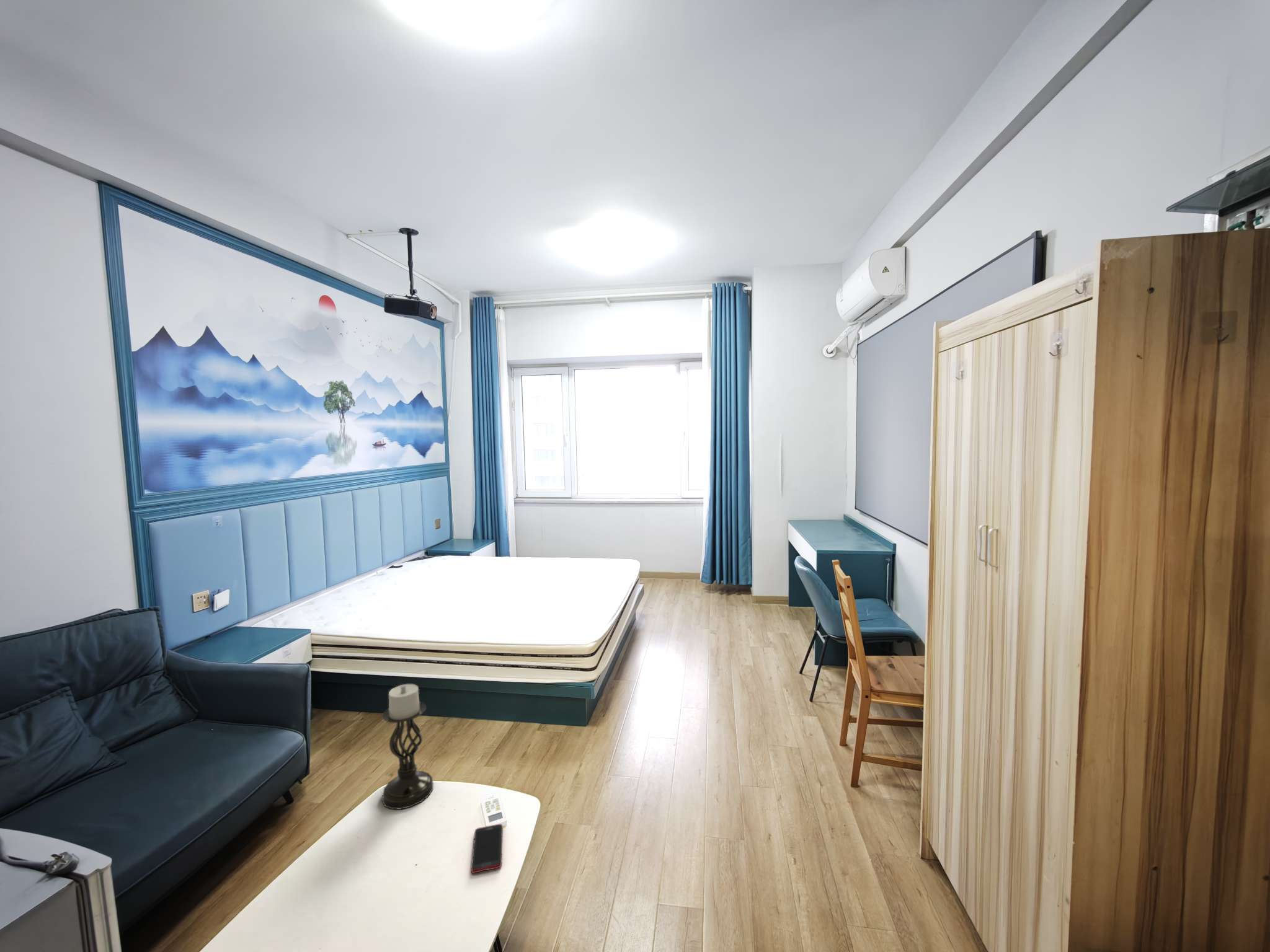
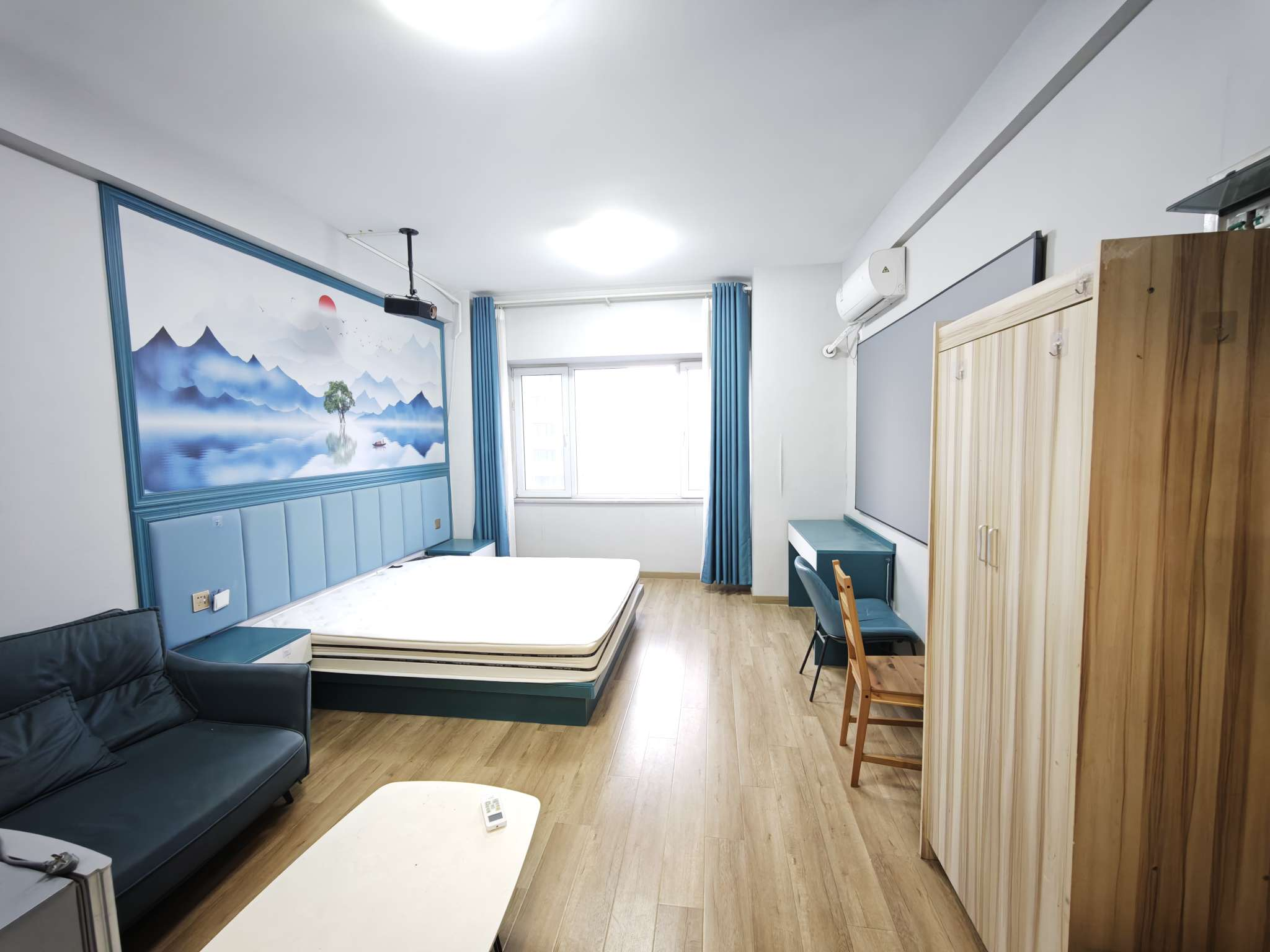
- candle holder [381,684,434,810]
- cell phone [471,824,504,874]
